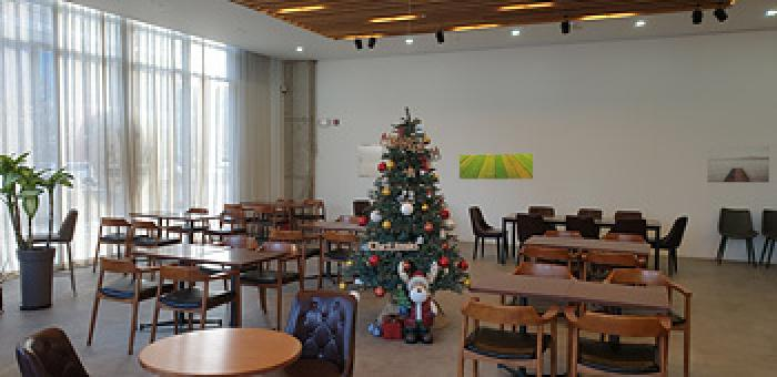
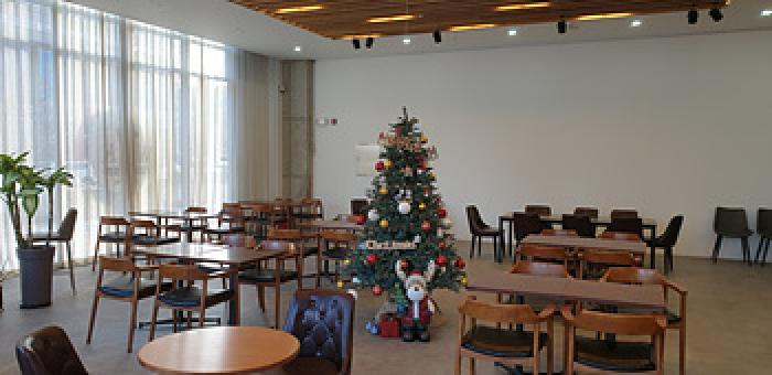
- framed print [458,152,535,181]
- wall art [706,145,770,183]
